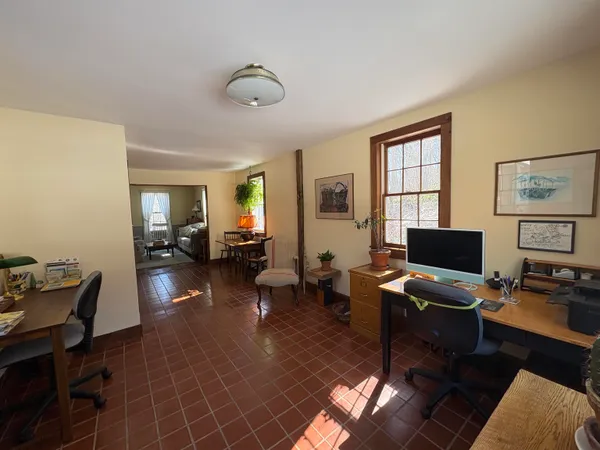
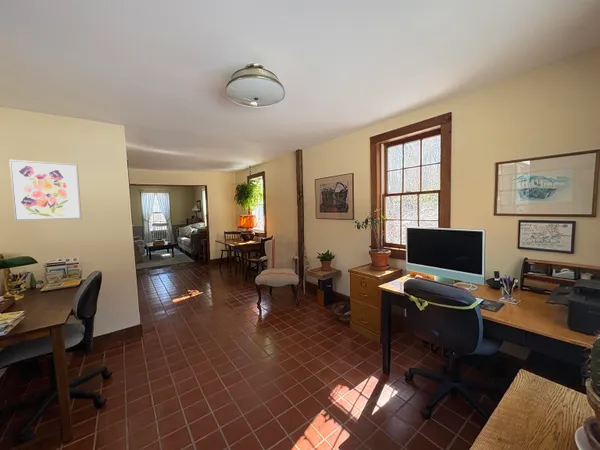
+ wall art [8,159,83,222]
